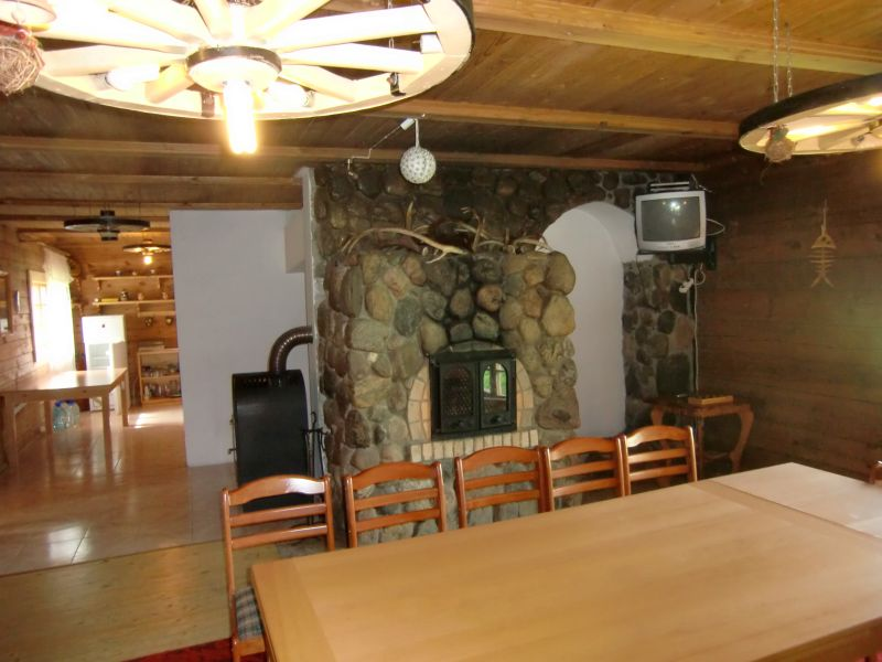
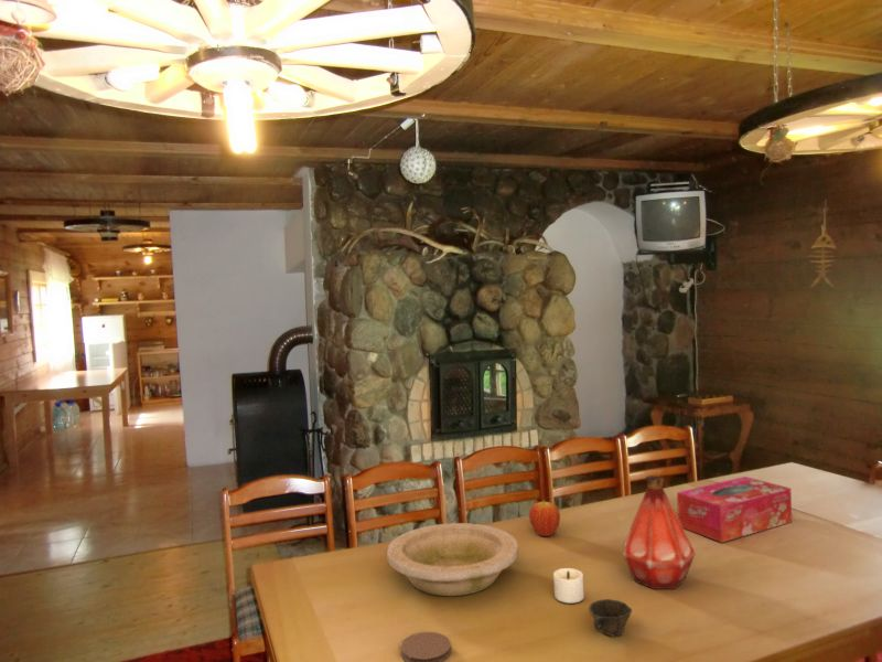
+ fruit [528,499,561,537]
+ bottle [622,474,697,590]
+ cup [588,598,633,638]
+ tissue box [676,476,793,544]
+ coaster [399,631,452,662]
+ bowl [386,522,519,597]
+ candle [552,567,585,605]
